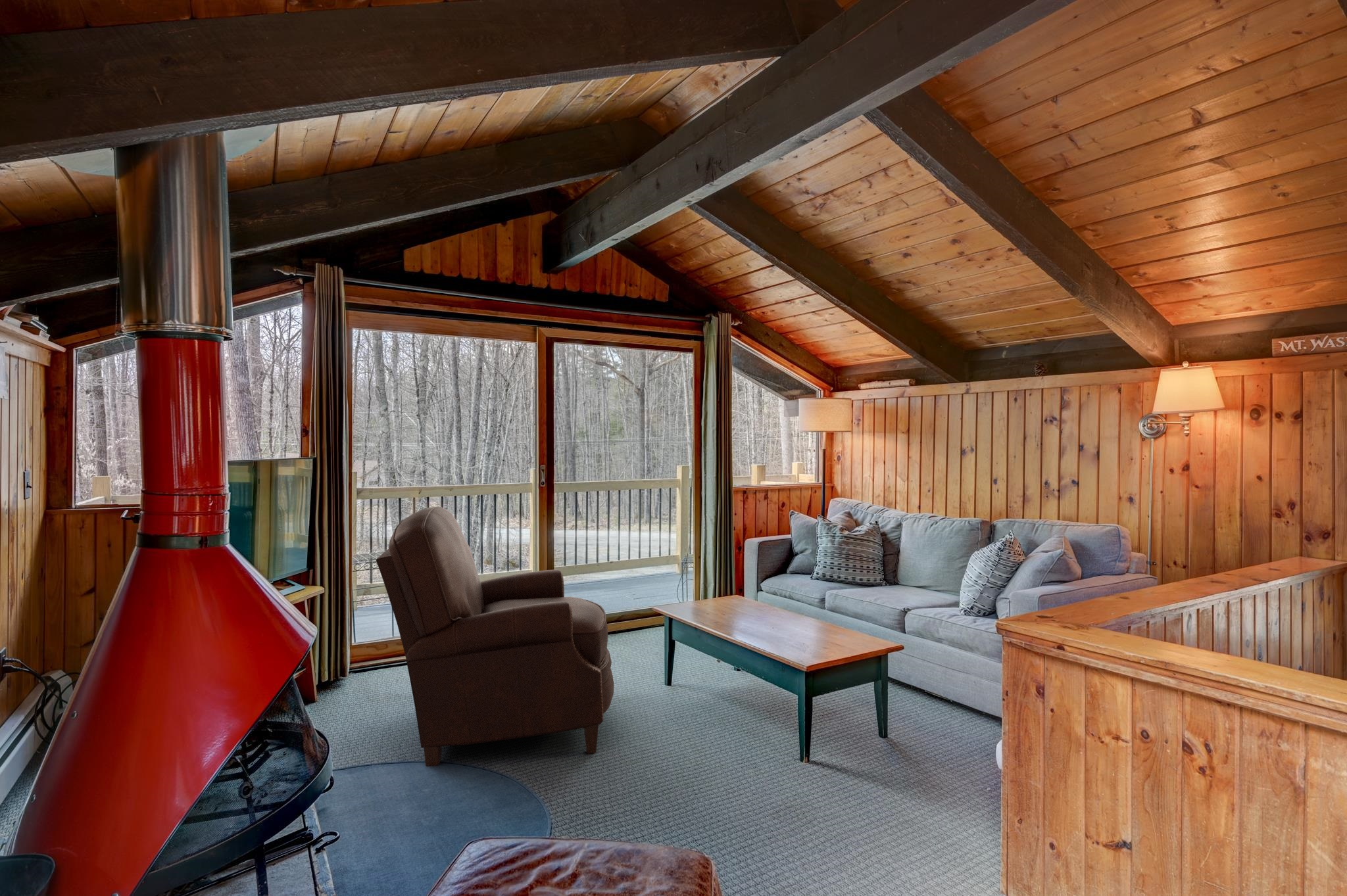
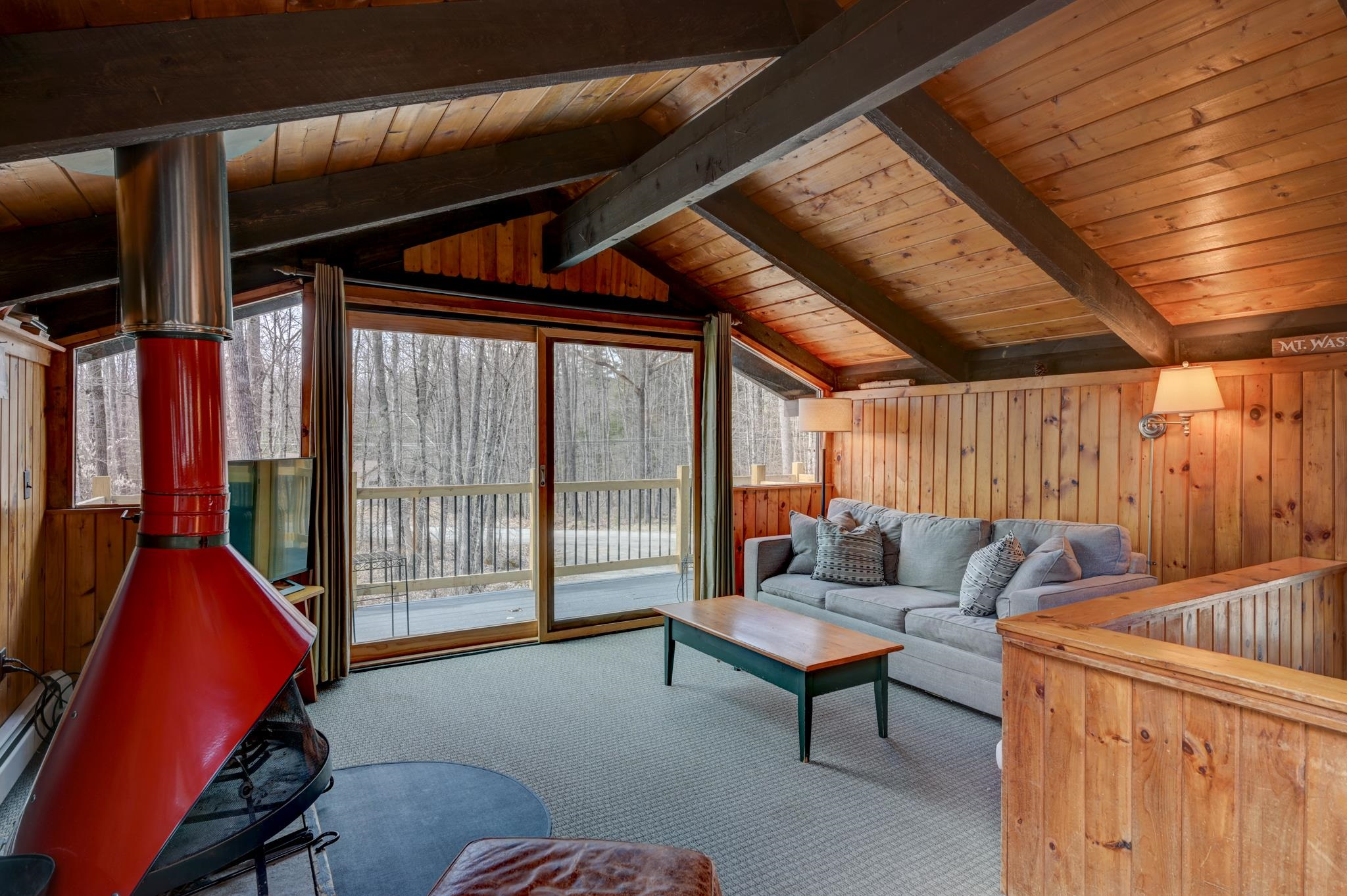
- chair [376,506,614,767]
